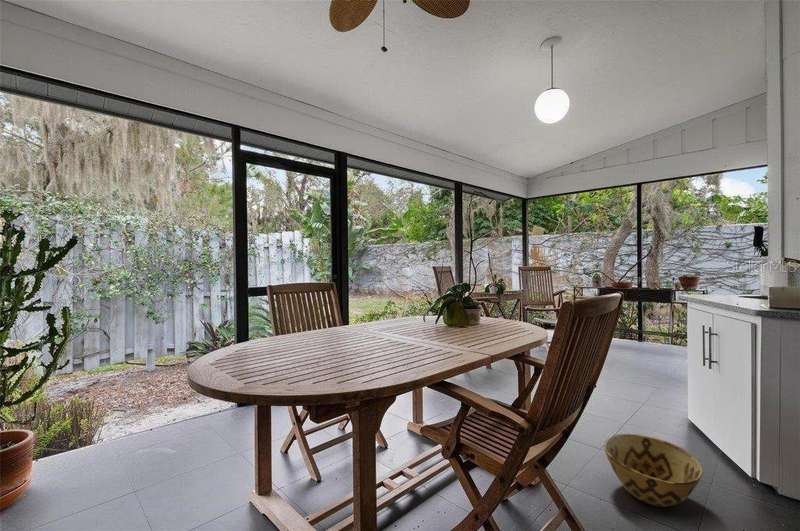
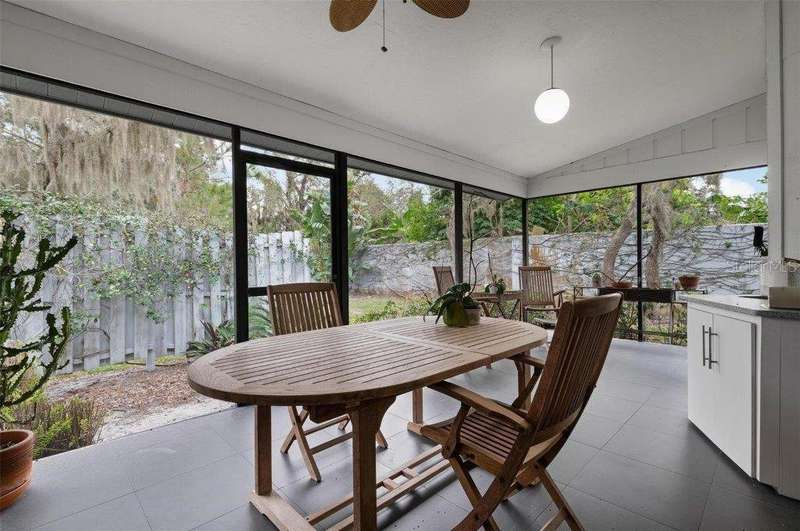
- woven basket [603,433,704,508]
